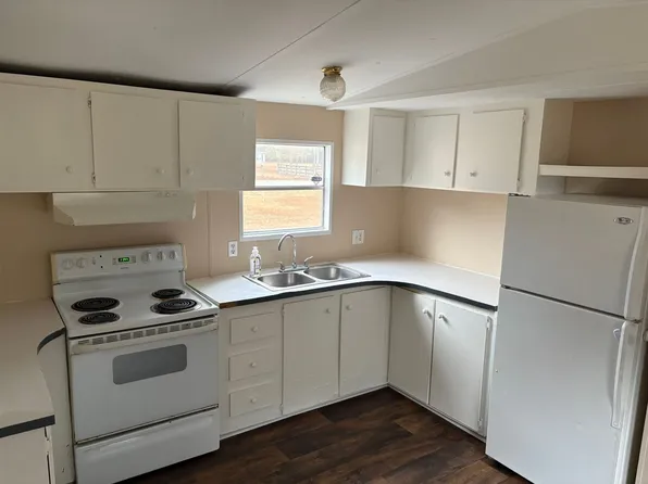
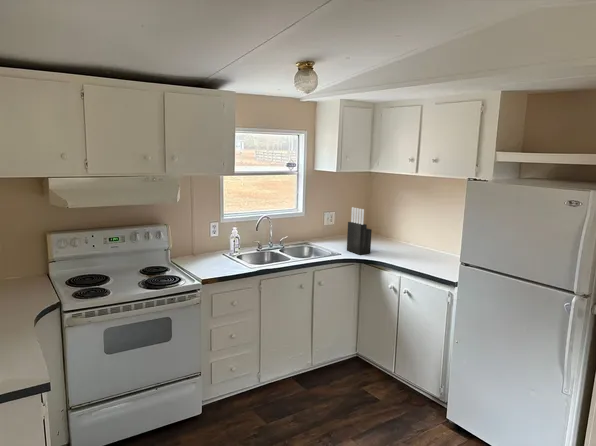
+ knife block [346,206,373,255]
